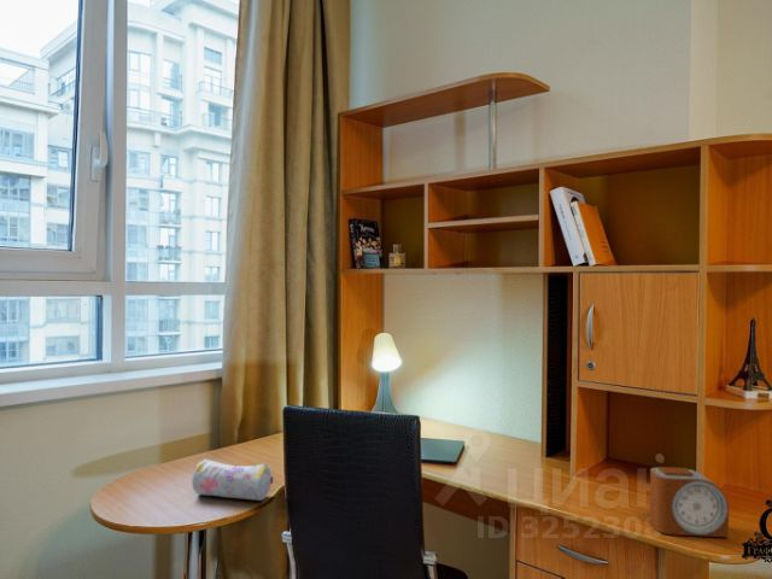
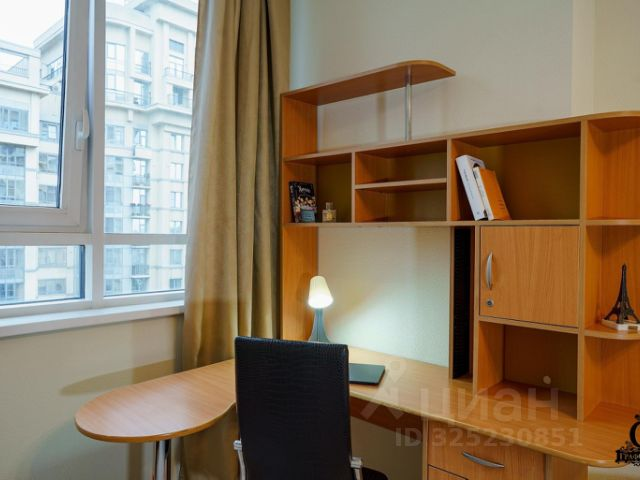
- pencil case [192,458,274,502]
- alarm clock [649,466,730,538]
